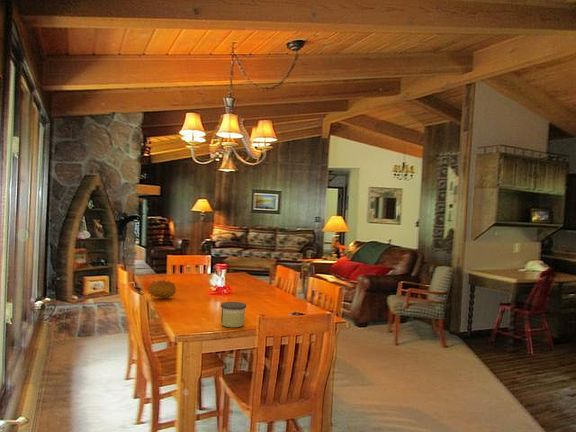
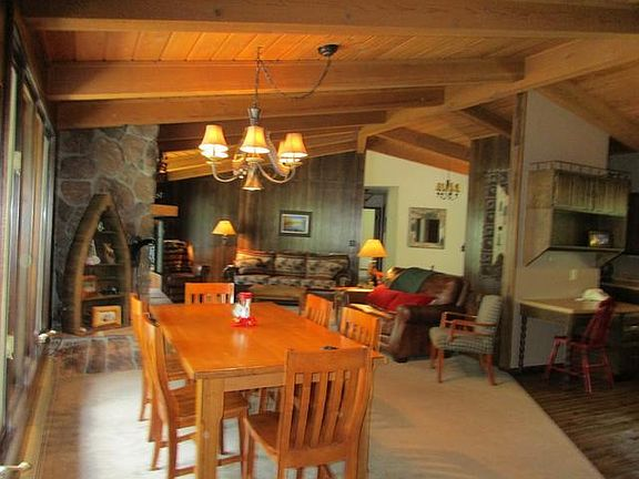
- fruit [147,279,177,300]
- candle [220,301,247,329]
